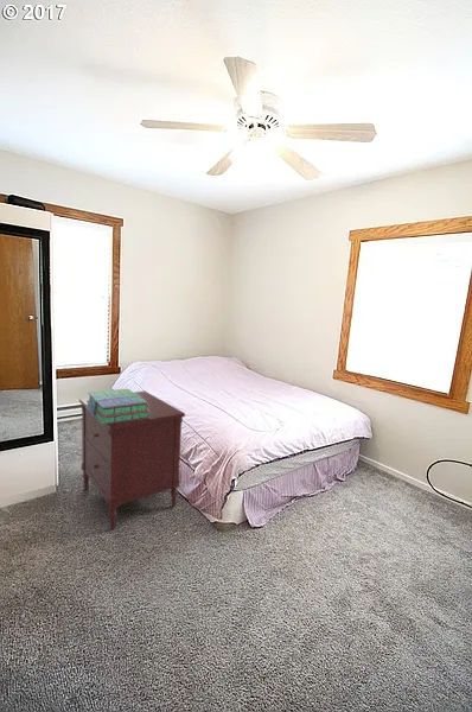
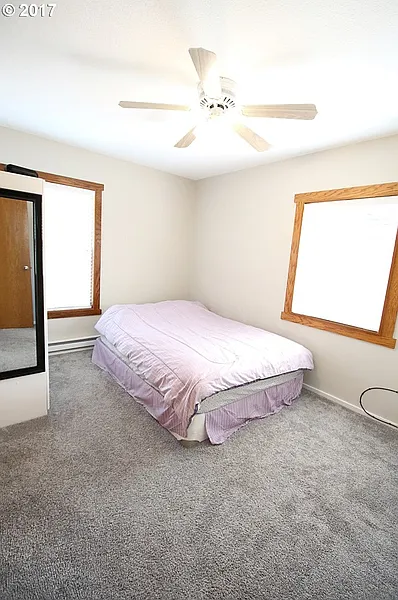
- stack of books [85,388,149,425]
- dresser [78,390,186,530]
